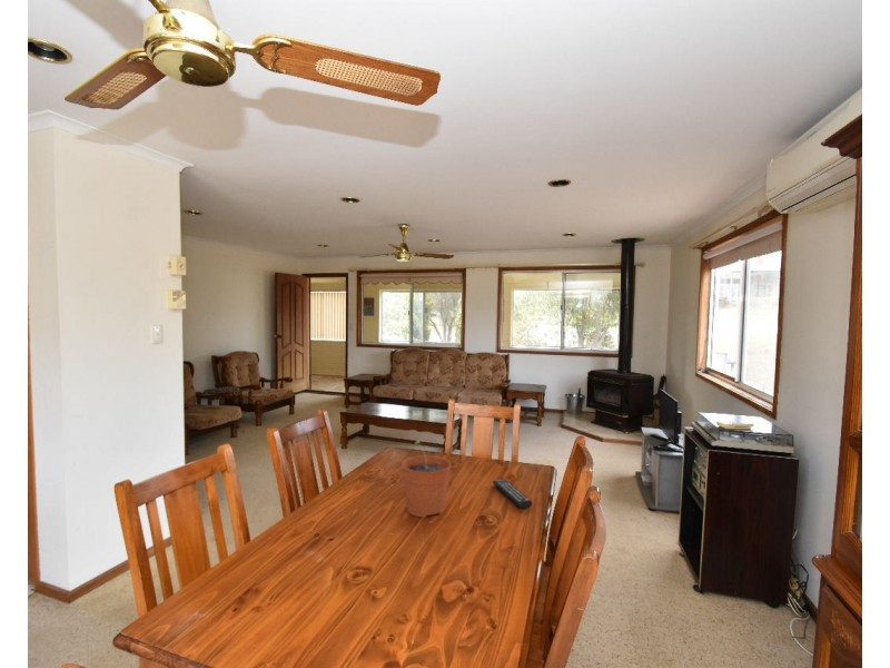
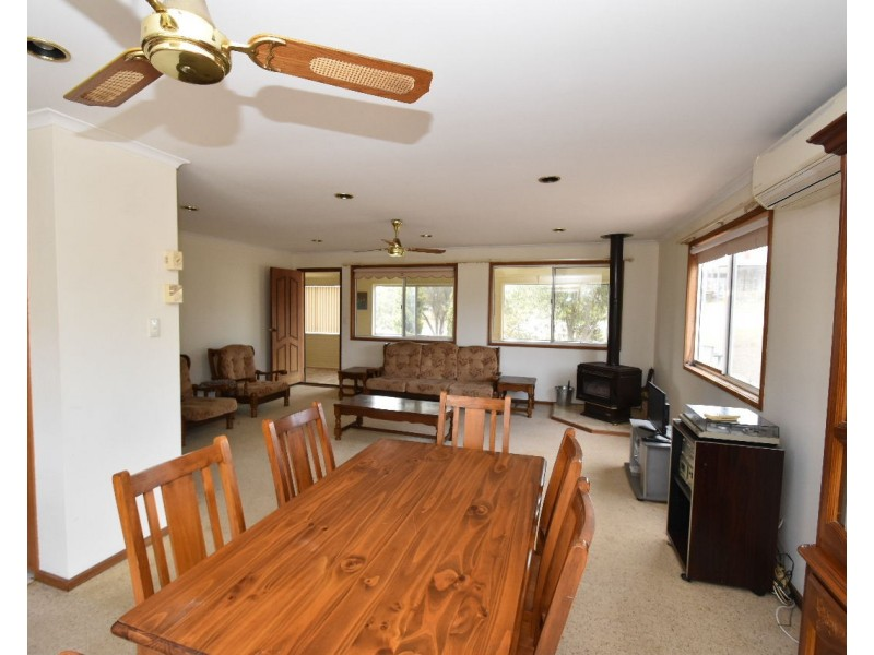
- plant pot [402,439,452,519]
- remote control [492,479,533,509]
